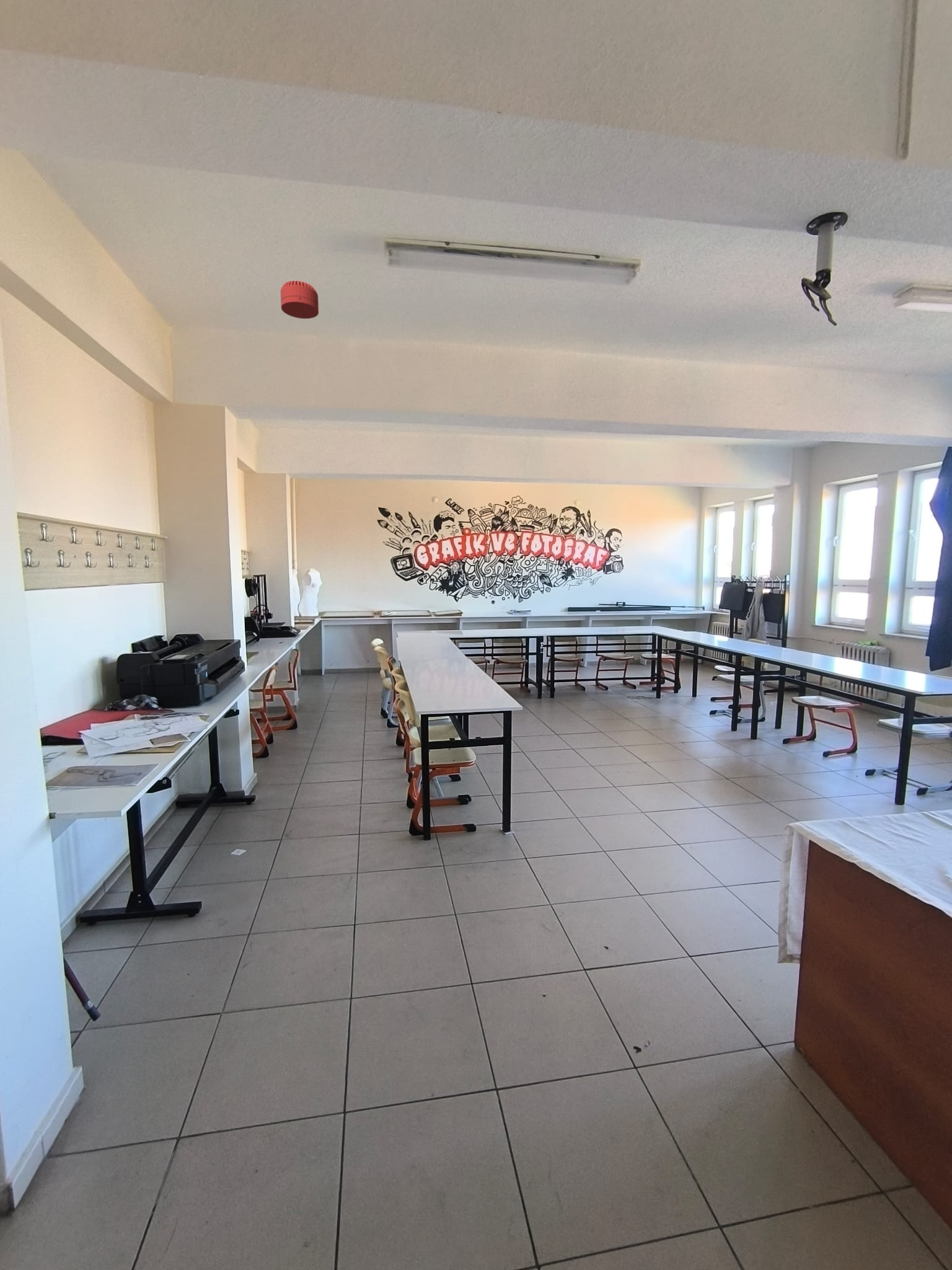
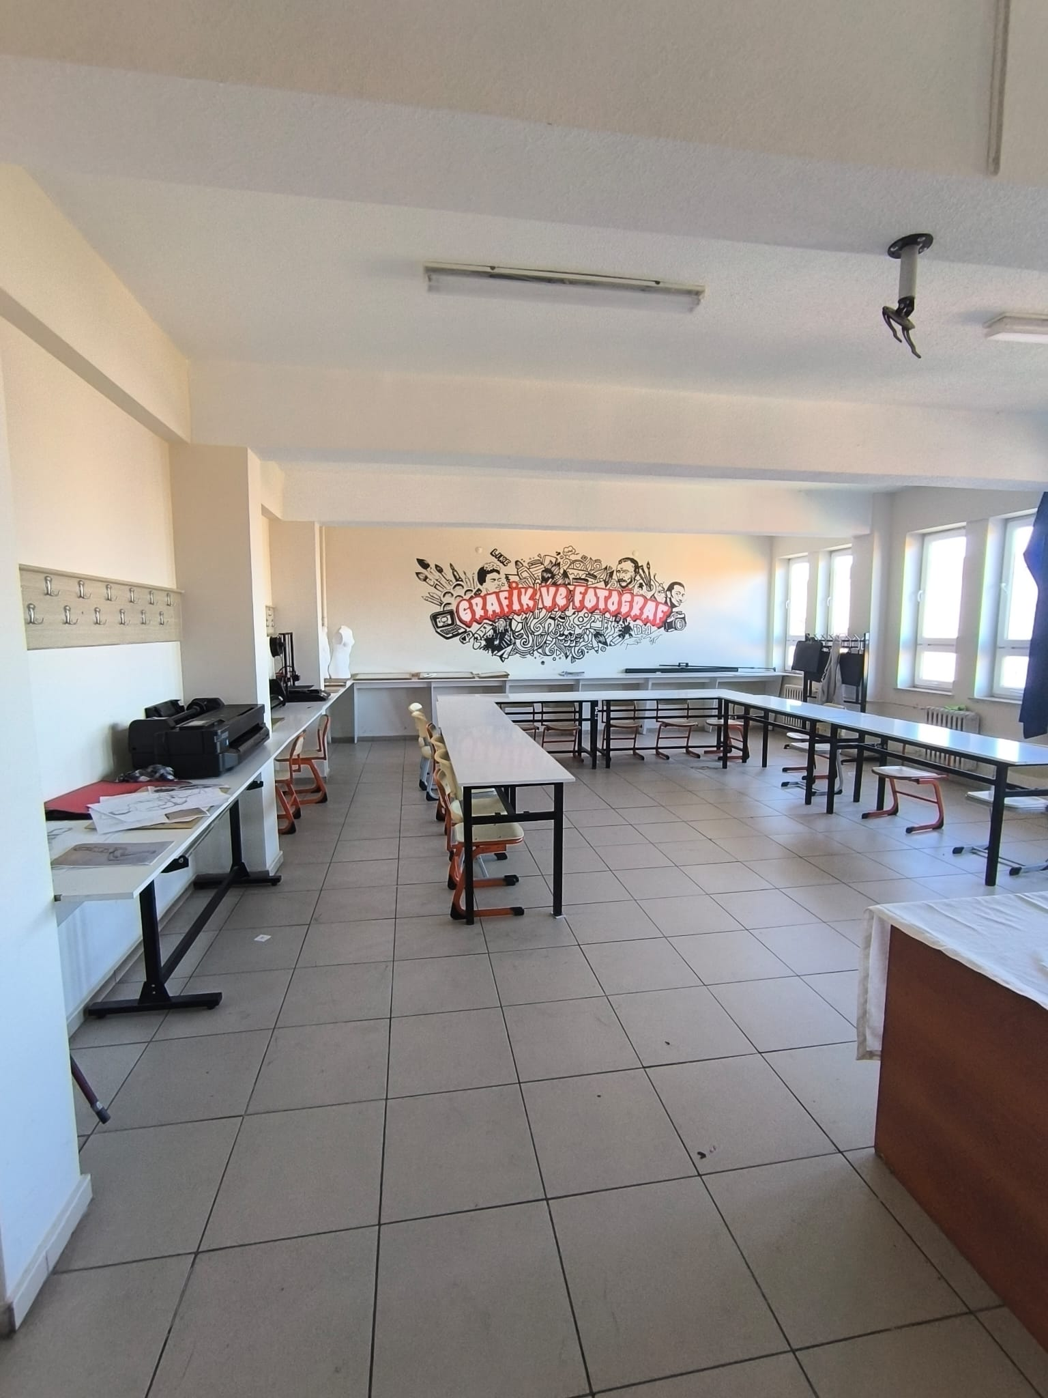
- smoke detector [280,280,319,319]
